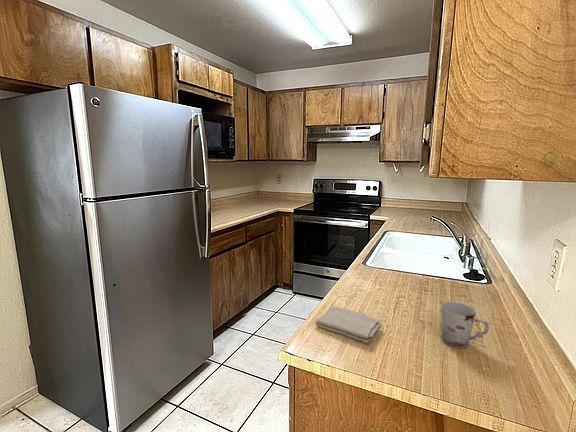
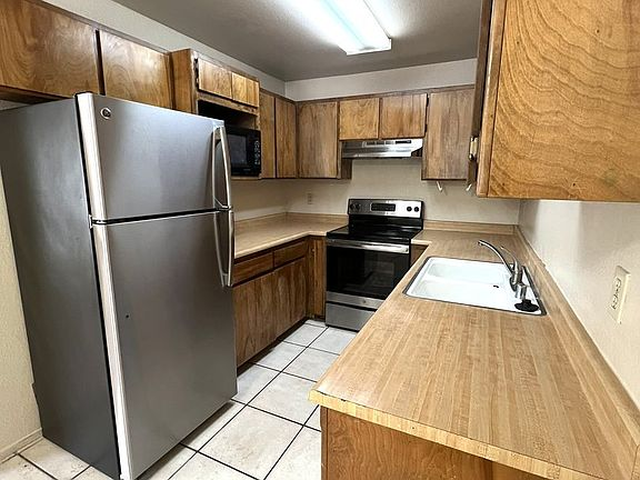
- cup [440,301,490,349]
- washcloth [315,305,383,344]
